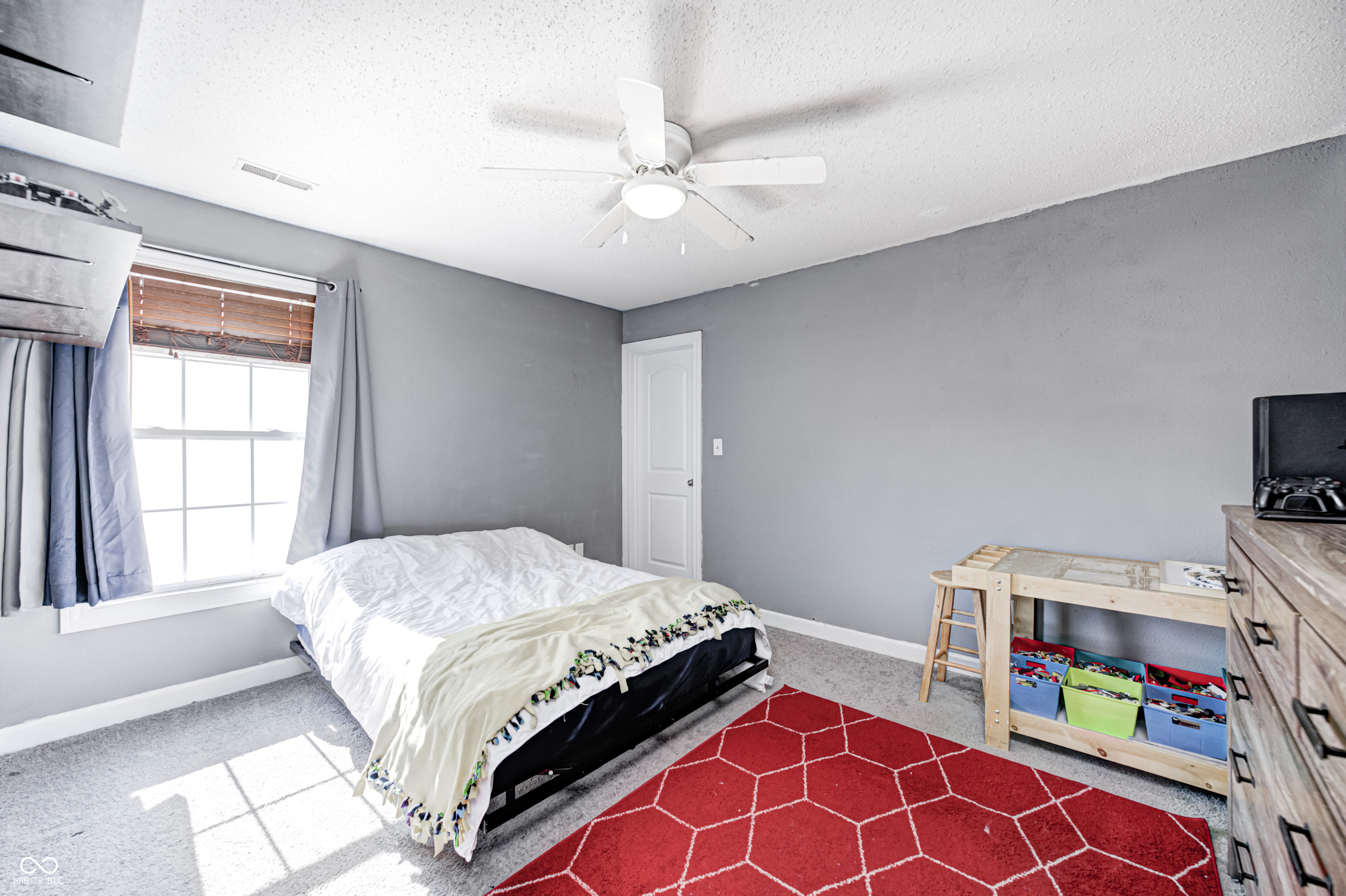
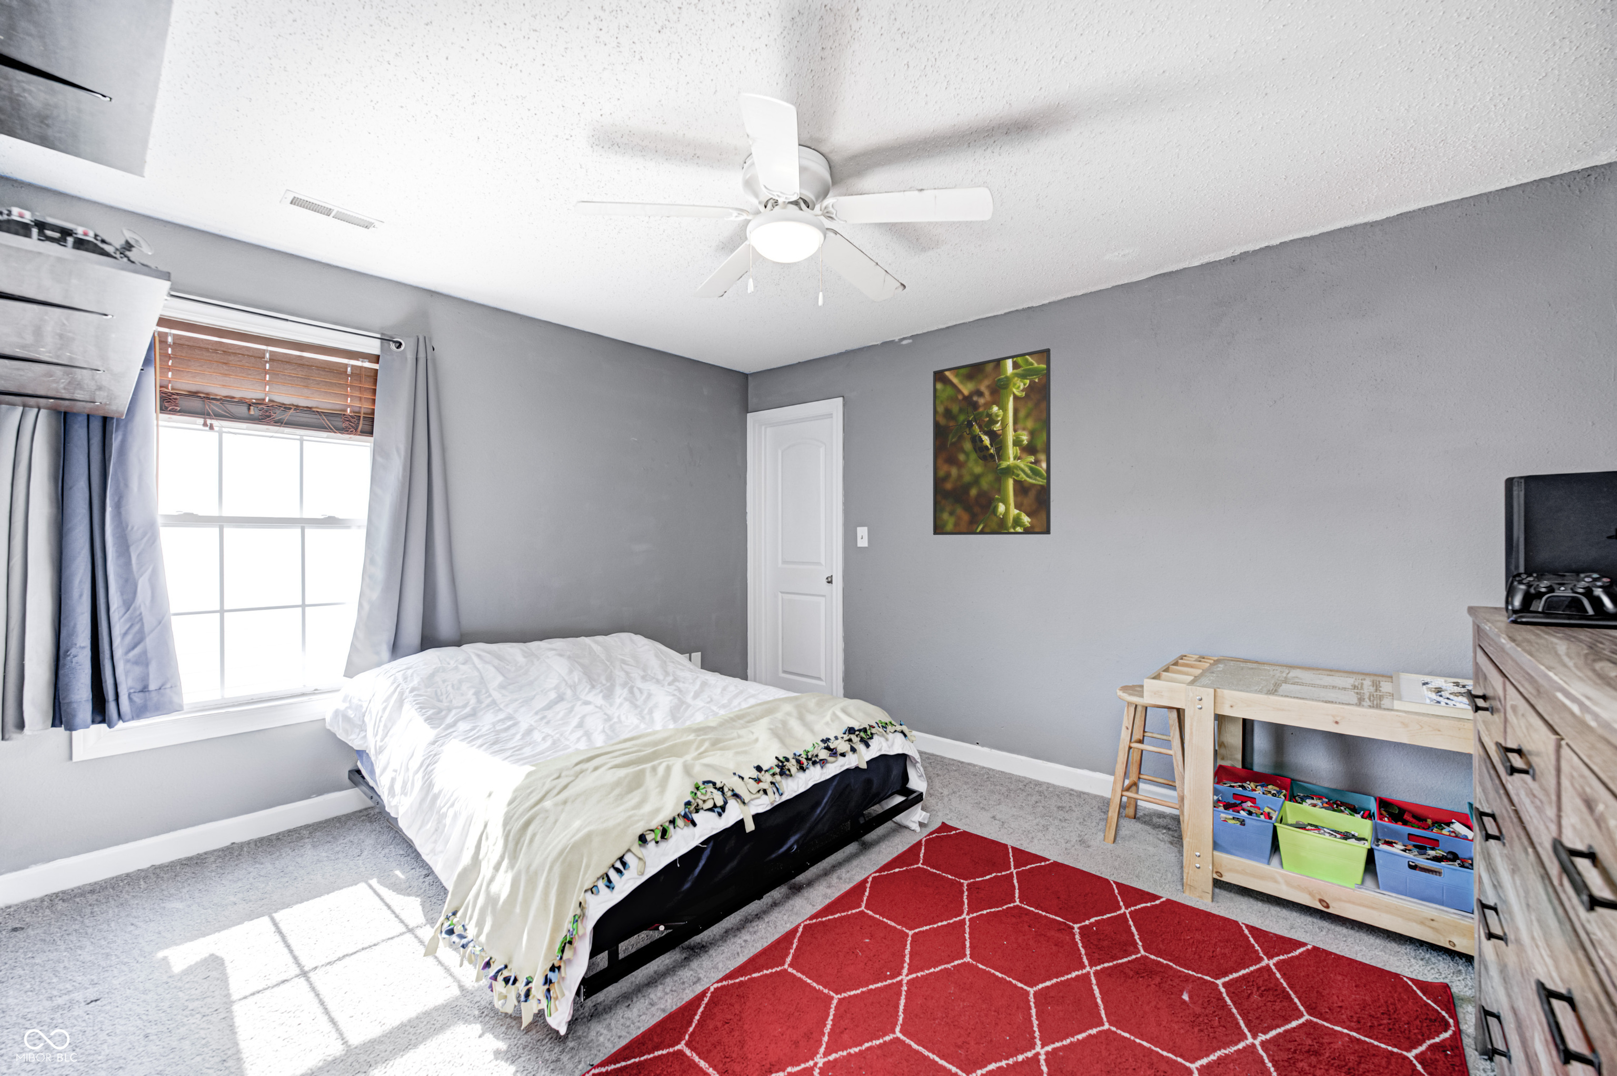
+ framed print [932,347,1051,536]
